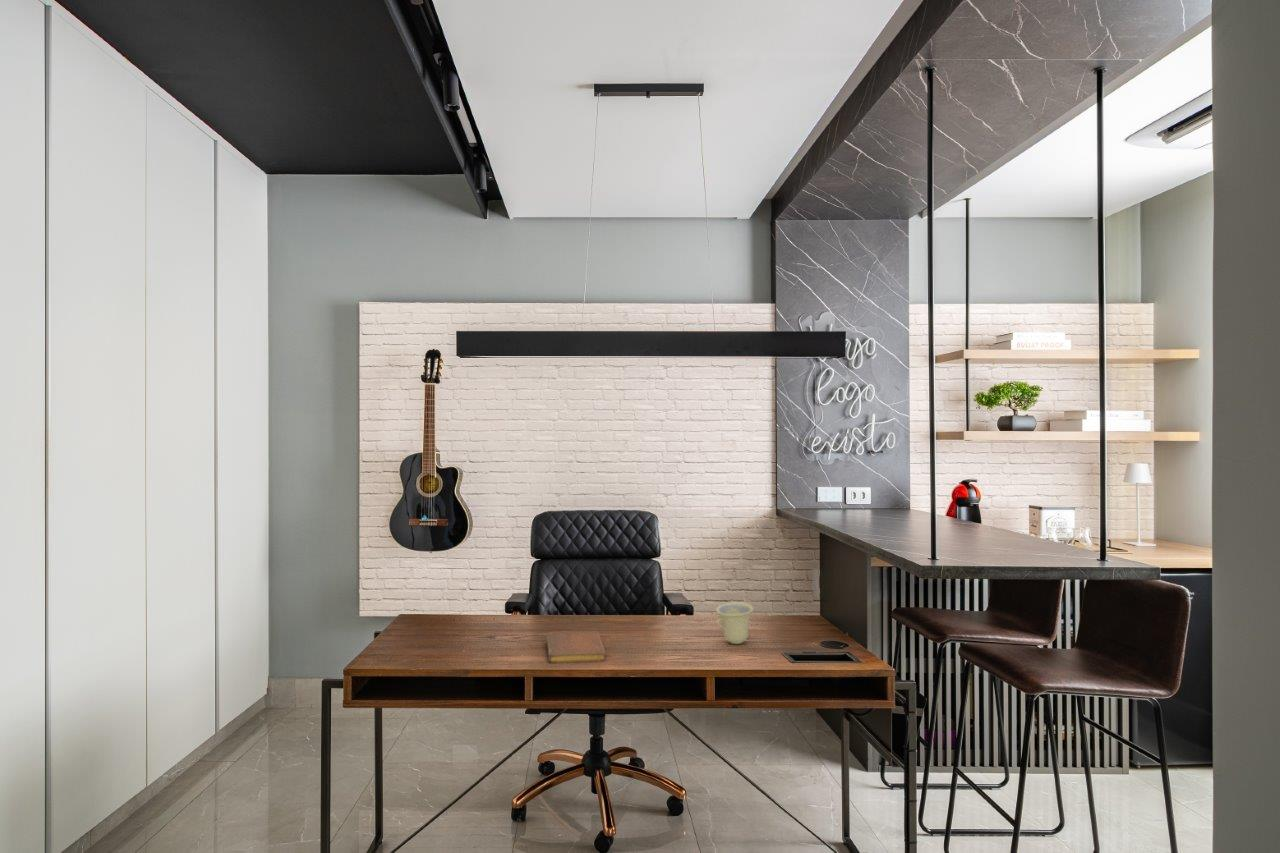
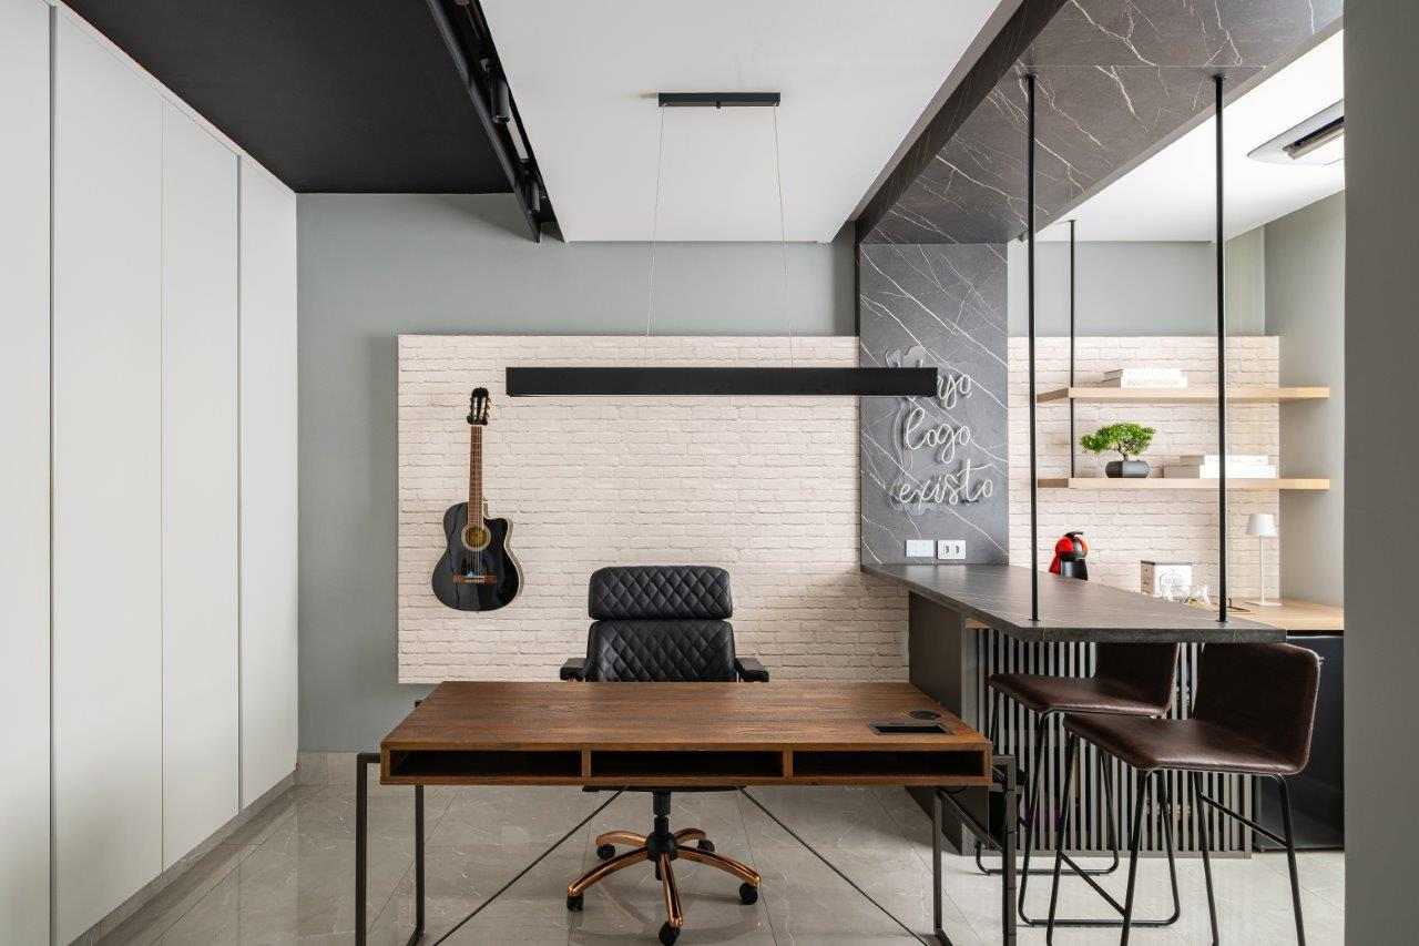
- cup [715,601,754,645]
- notebook [545,630,607,664]
